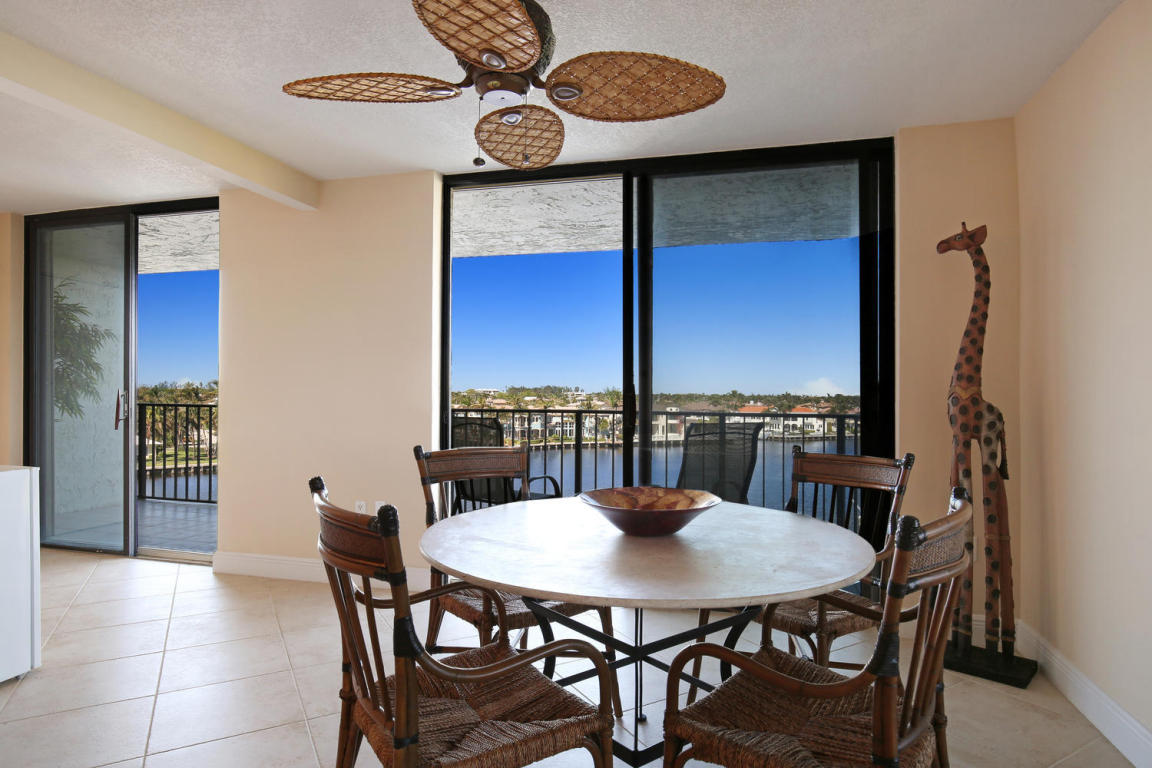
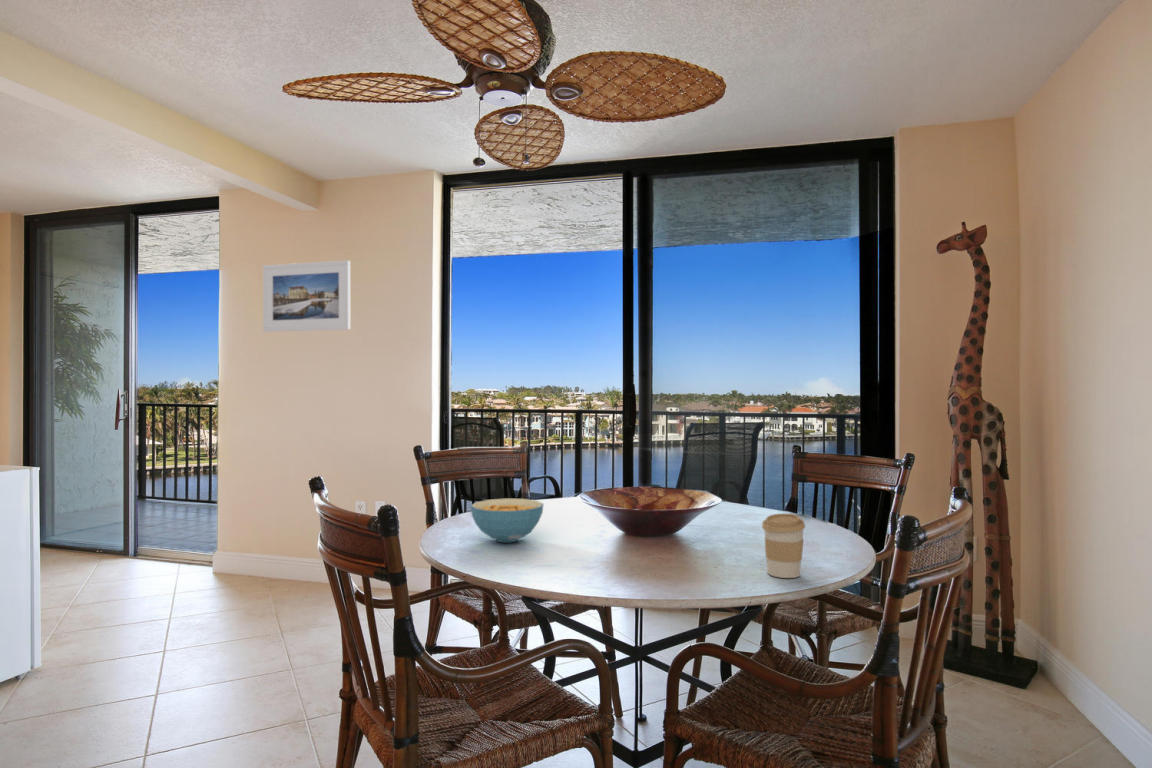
+ cereal bowl [470,497,545,543]
+ coffee cup [761,512,806,579]
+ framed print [262,259,351,333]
